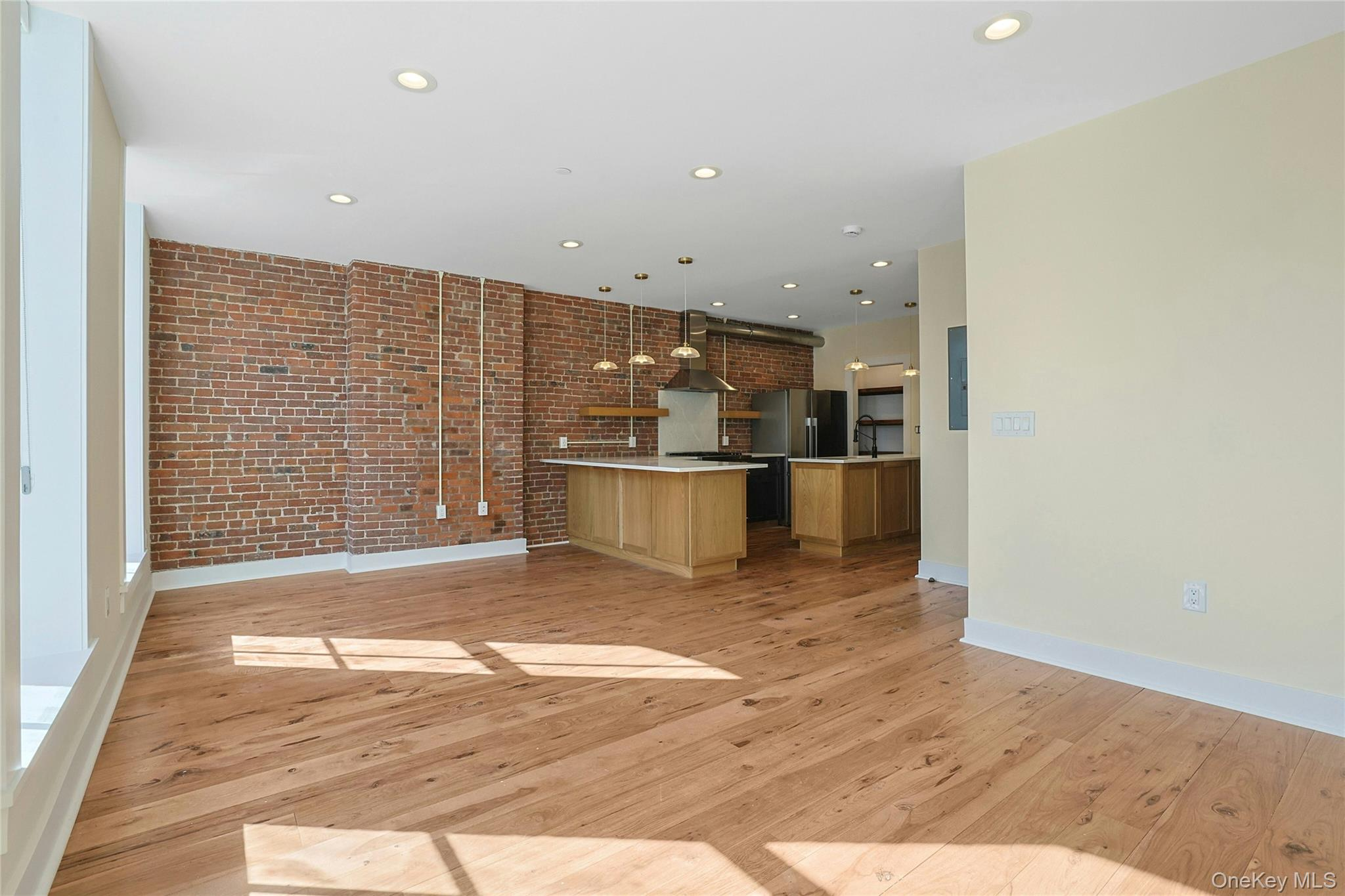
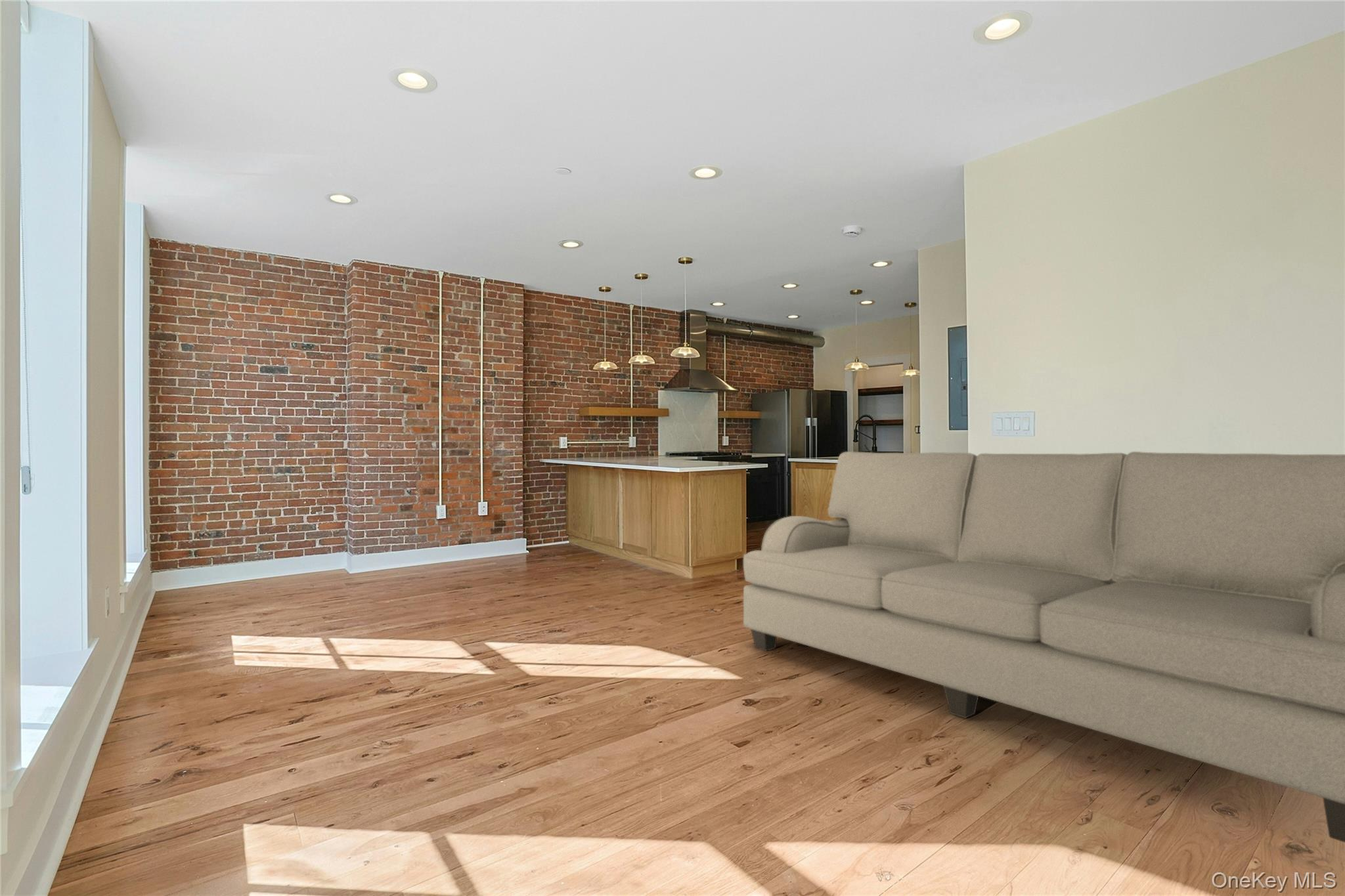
+ sofa [743,451,1345,843]
